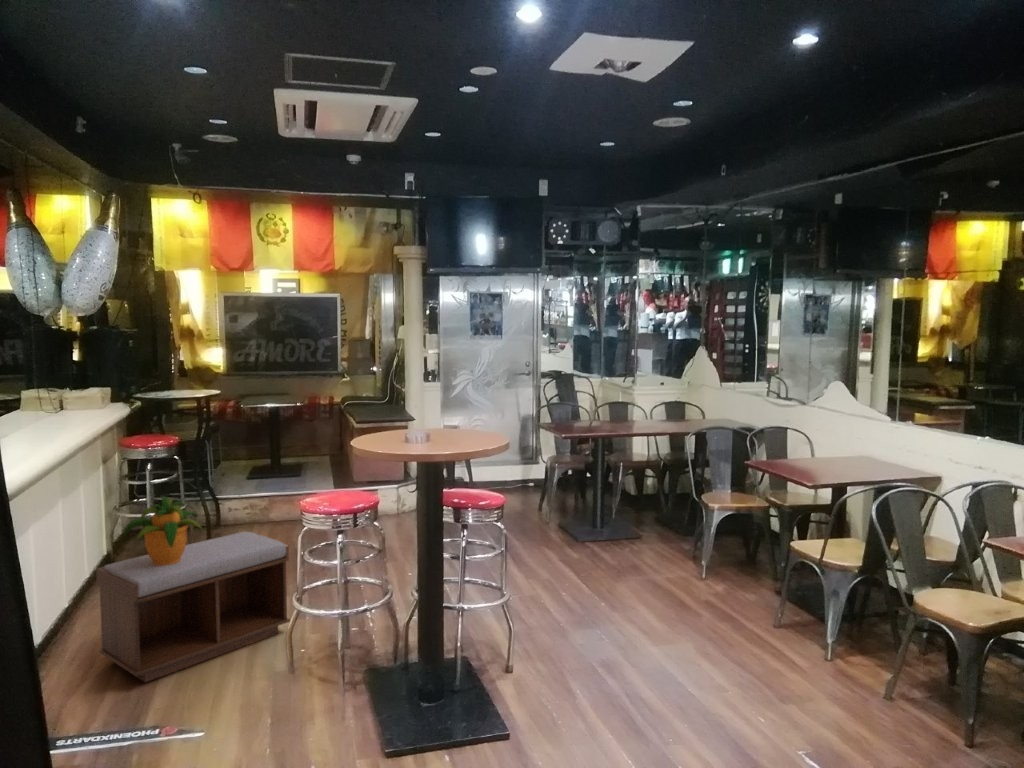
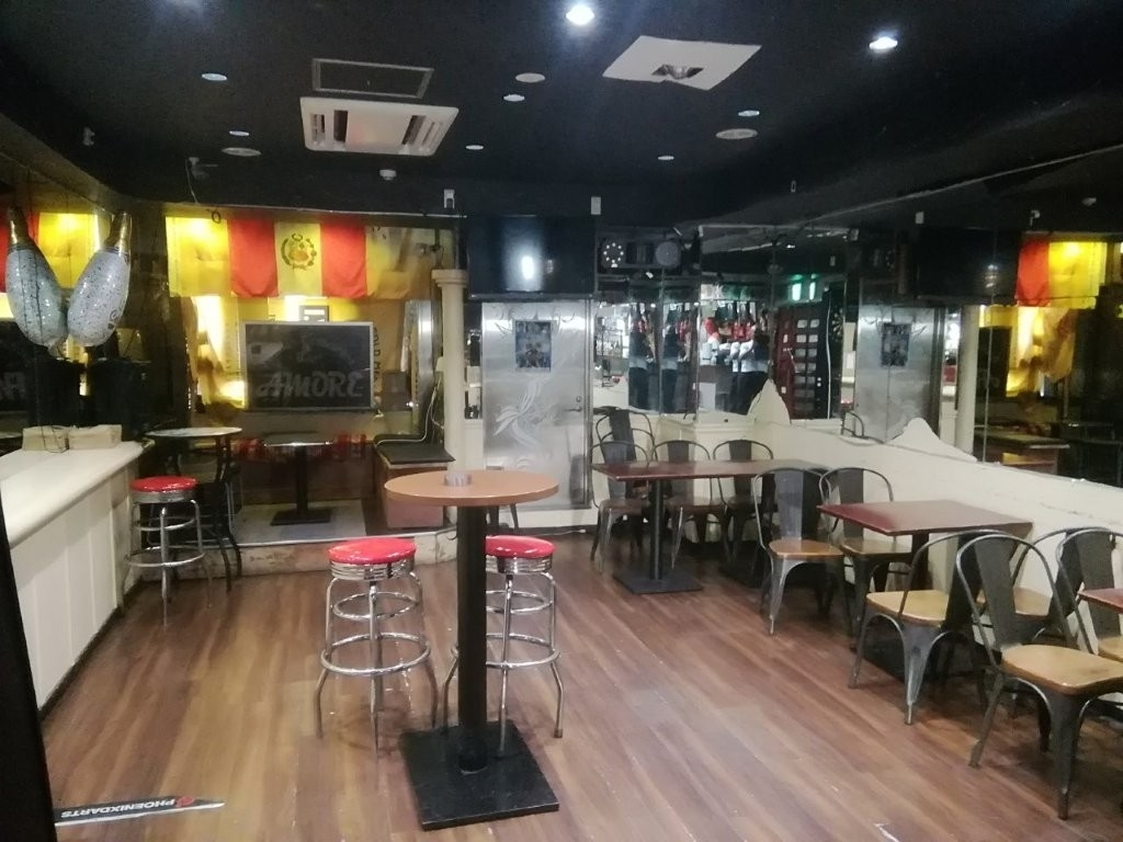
- bench [95,531,291,684]
- potted plant [122,495,204,565]
